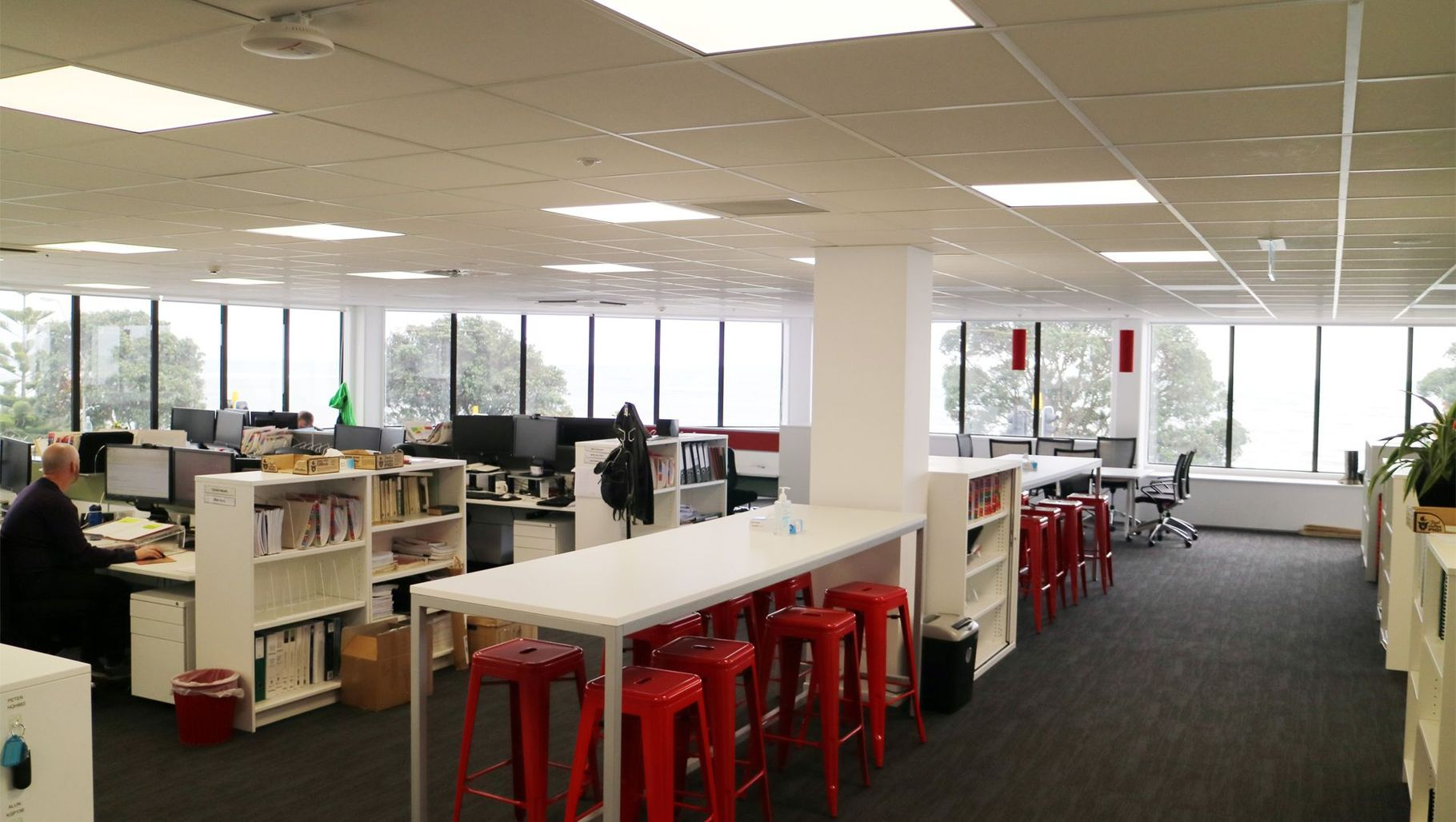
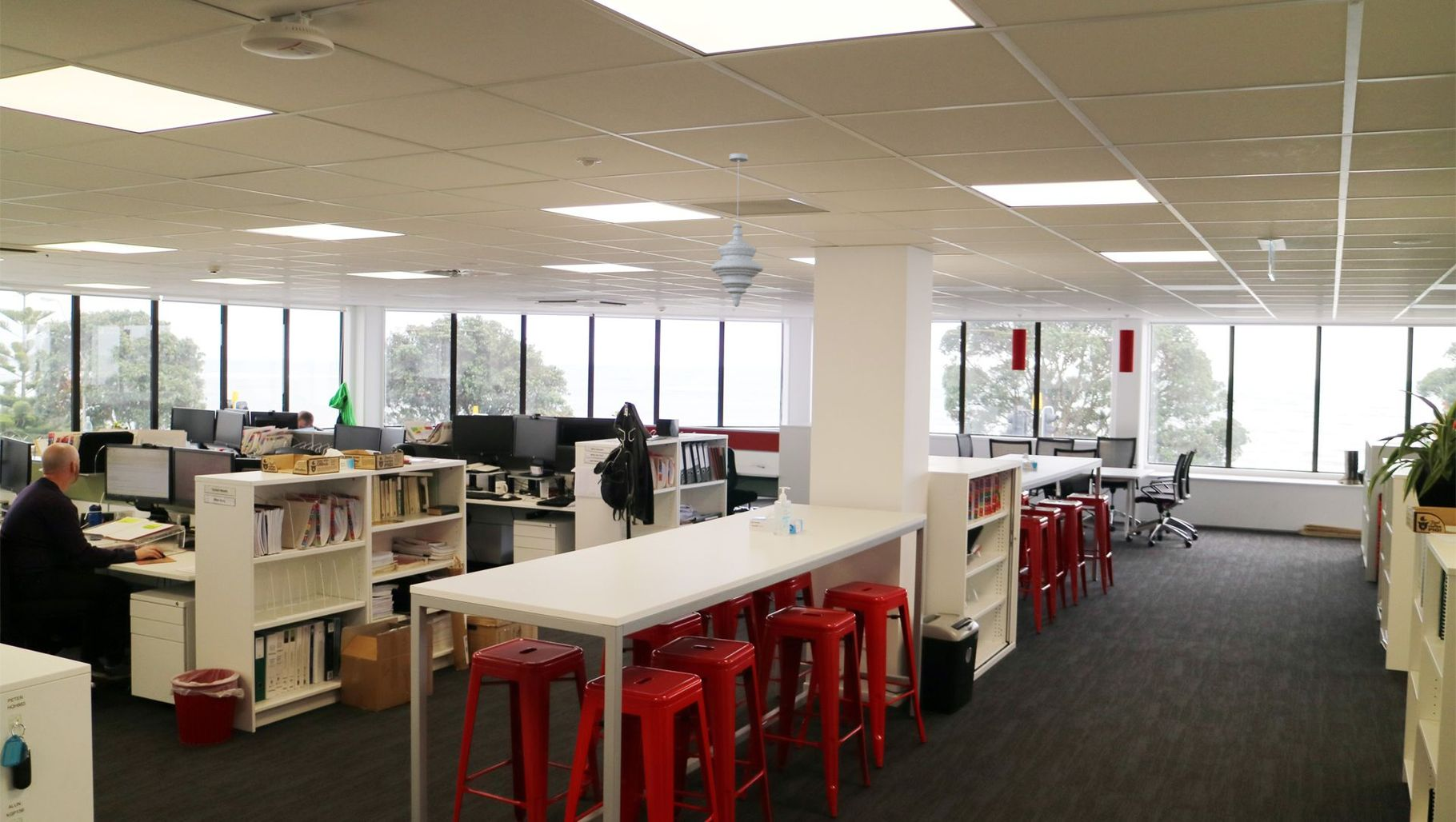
+ pendant light [710,153,764,308]
